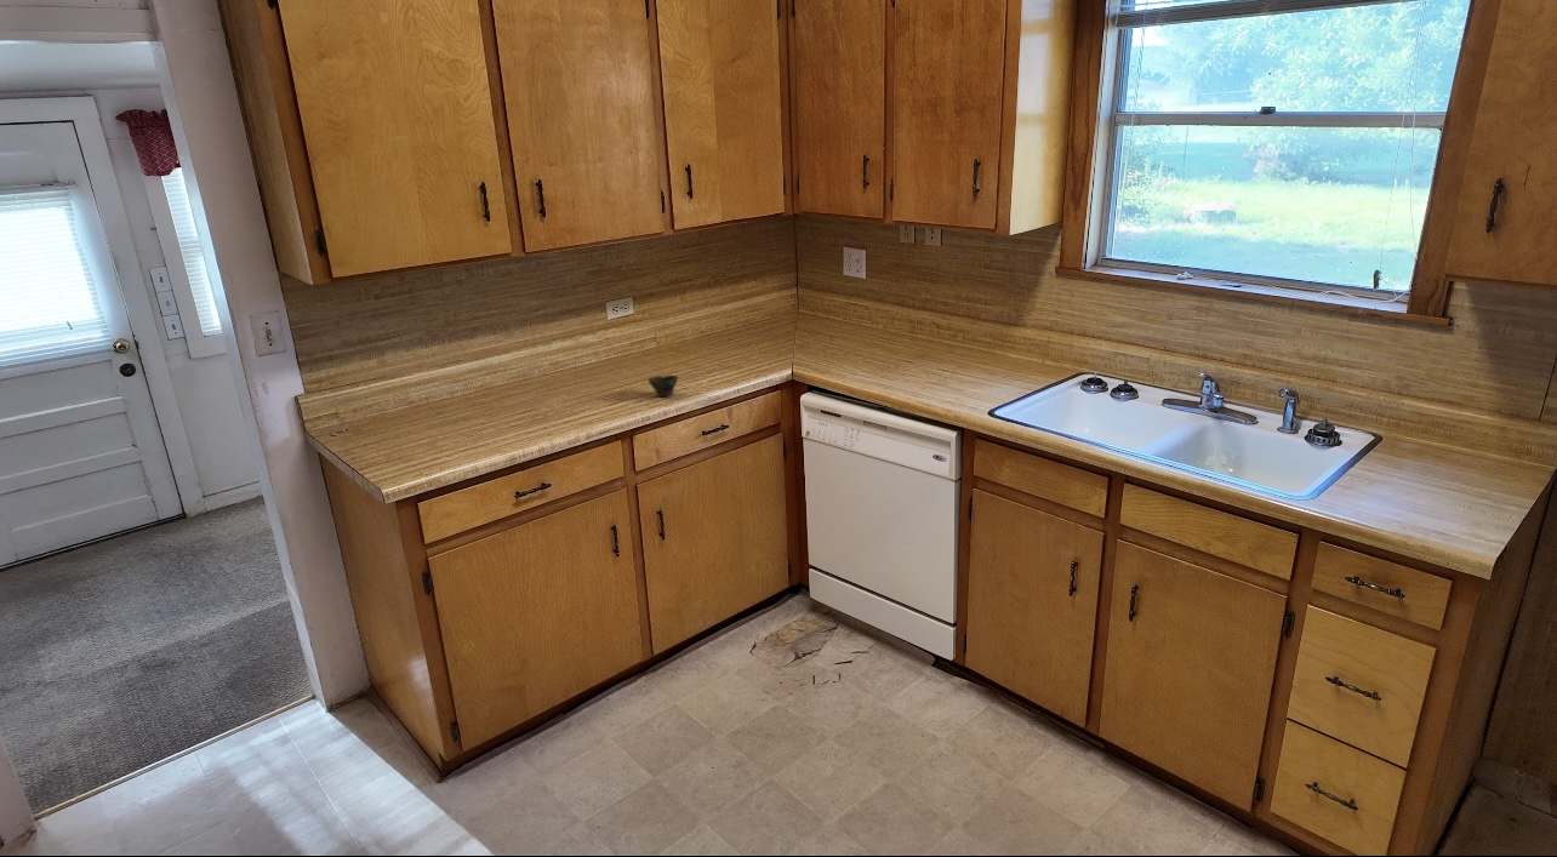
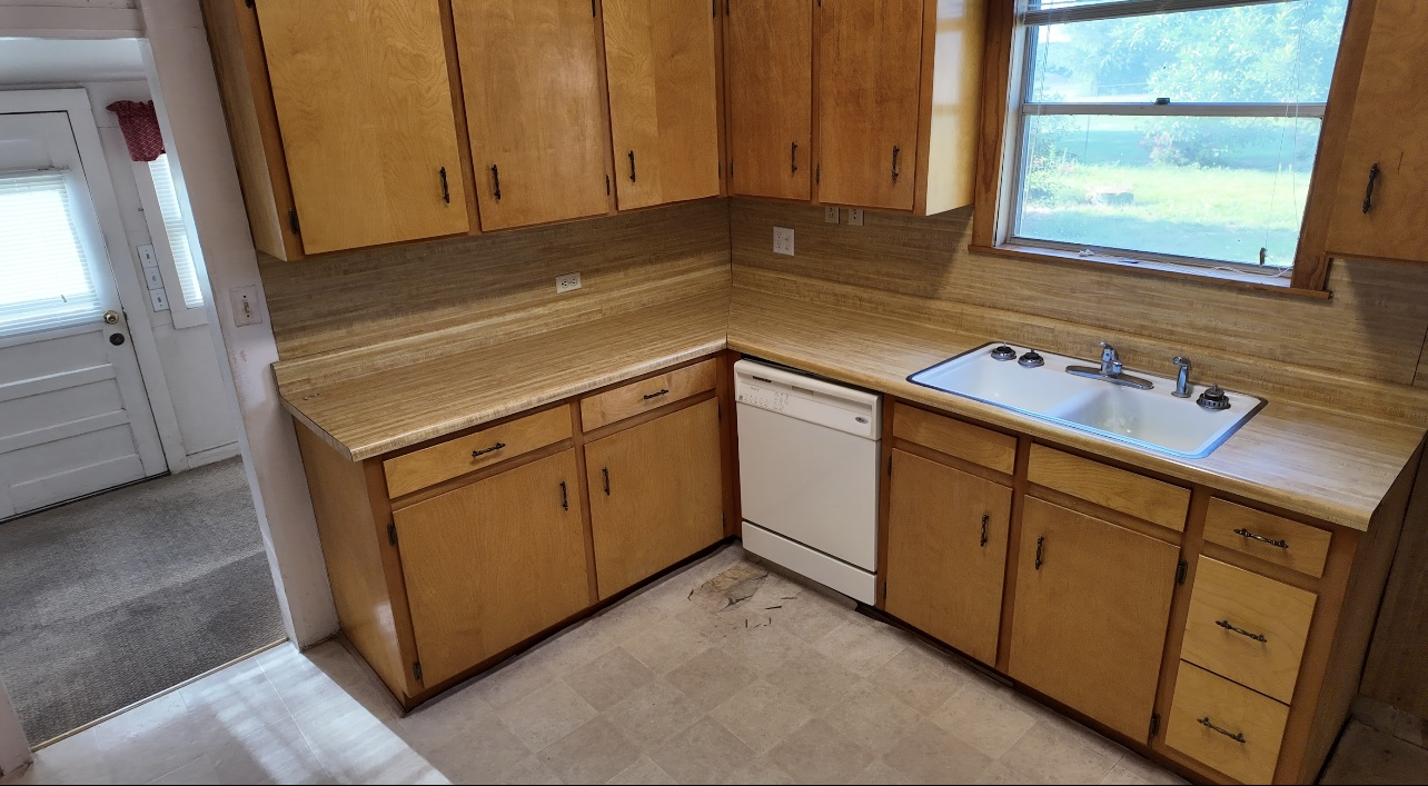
- cup [646,375,679,398]
